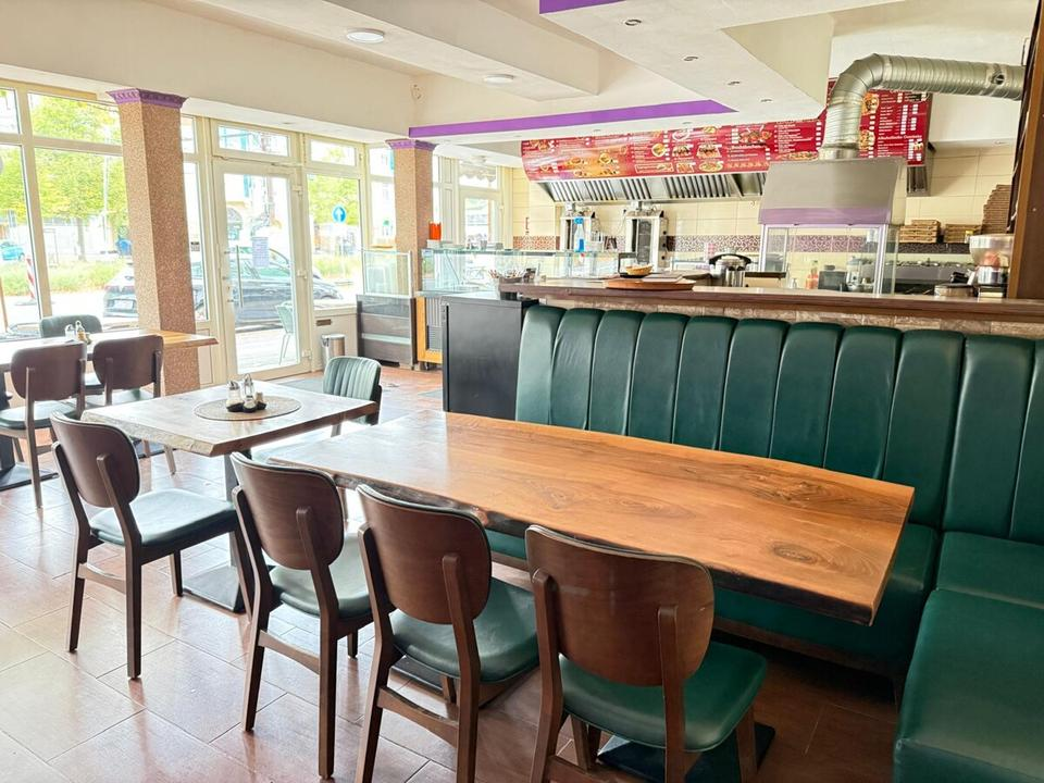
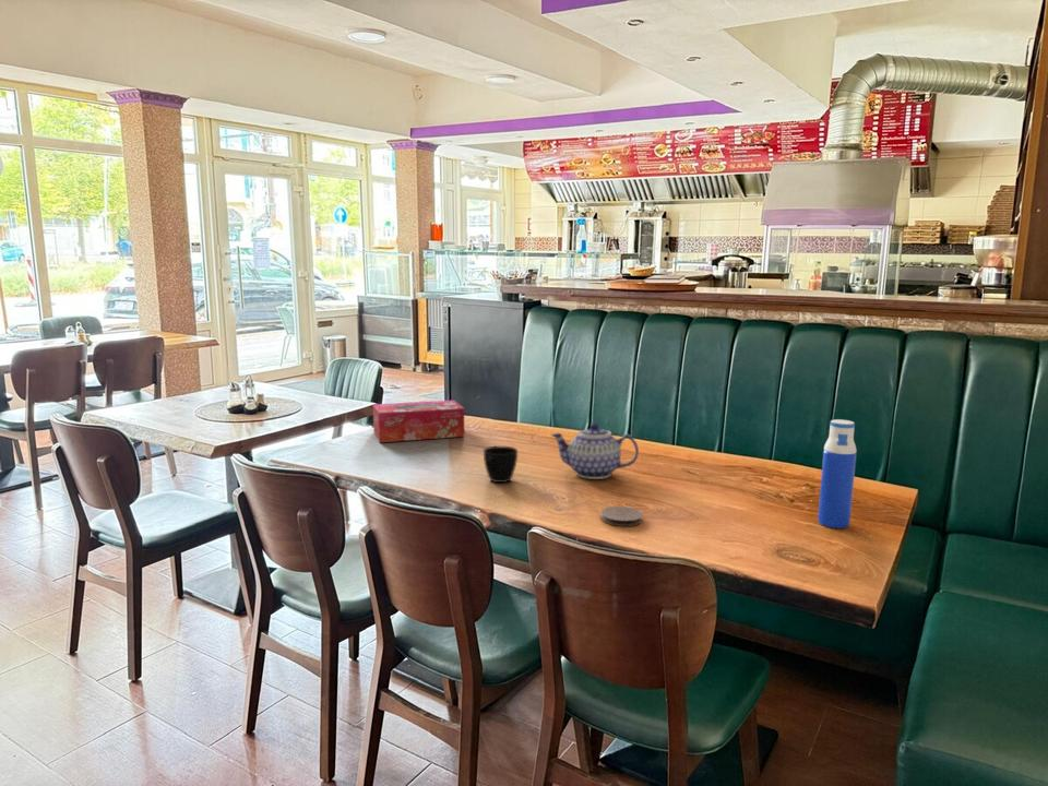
+ coaster [600,505,644,527]
+ water bottle [817,418,857,529]
+ cup [483,445,519,484]
+ teapot [550,422,640,480]
+ tissue box [372,400,465,443]
